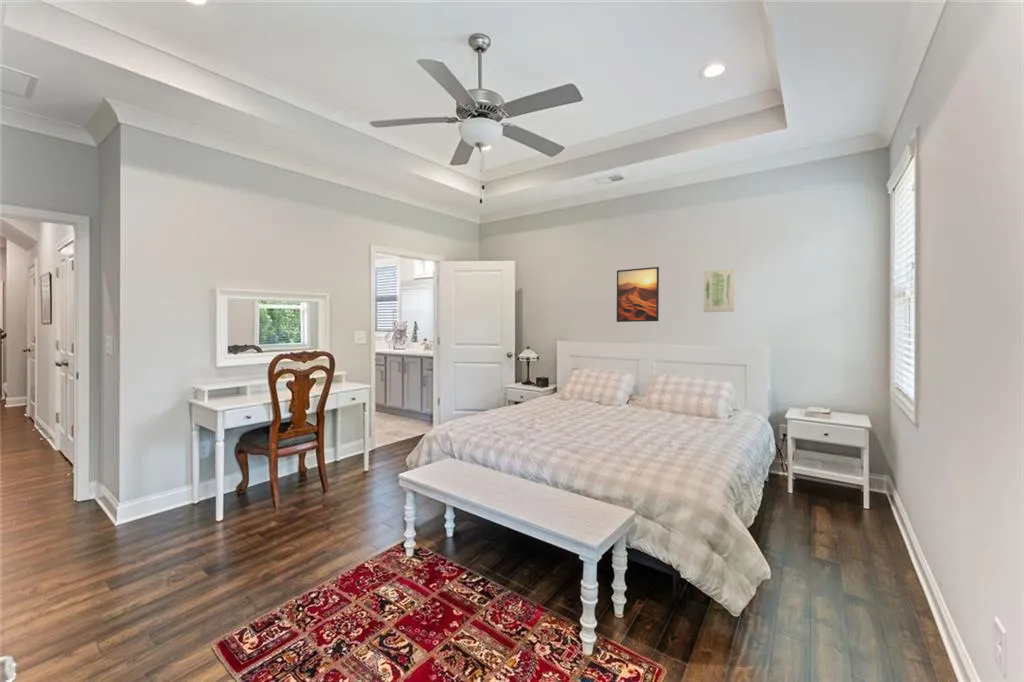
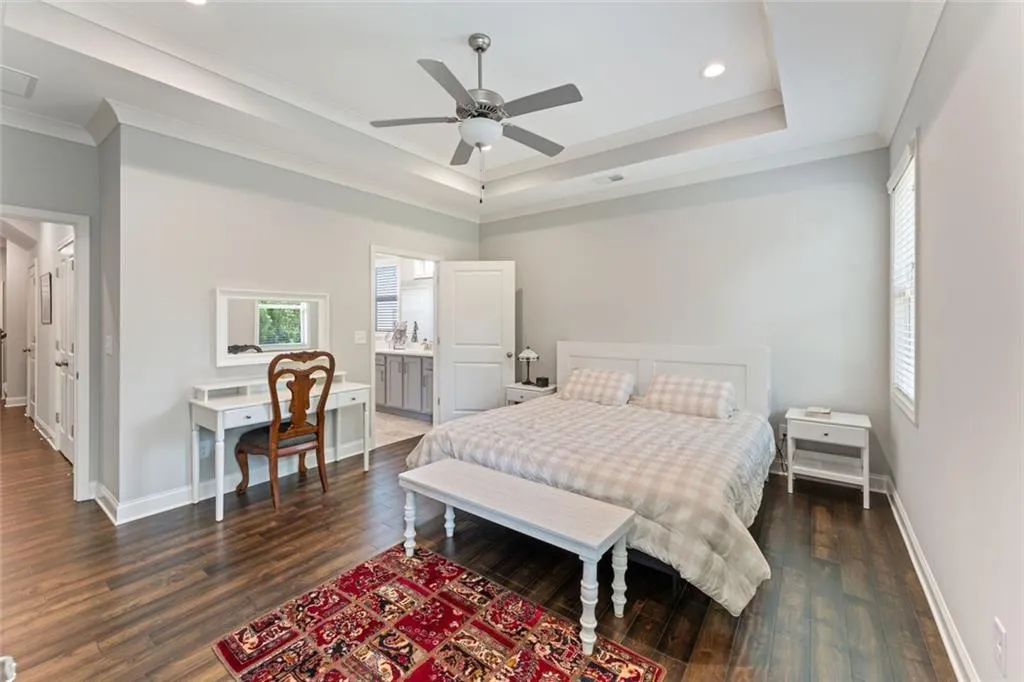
- wall art [703,268,736,313]
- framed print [616,266,660,323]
